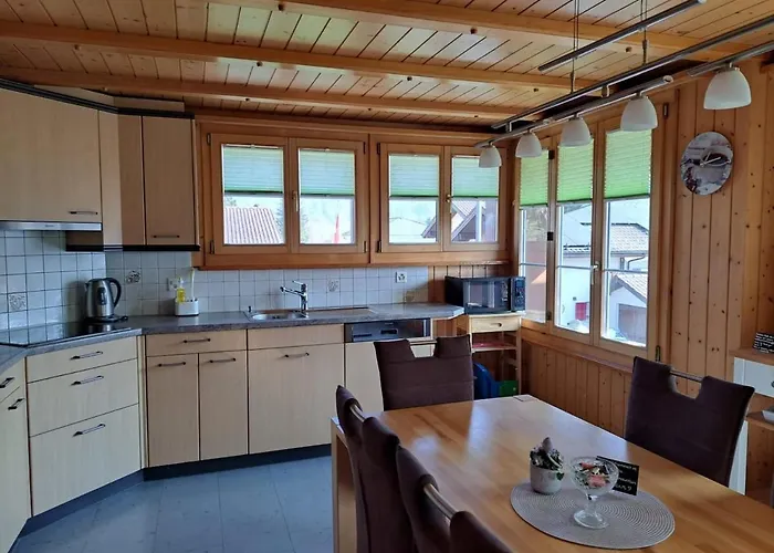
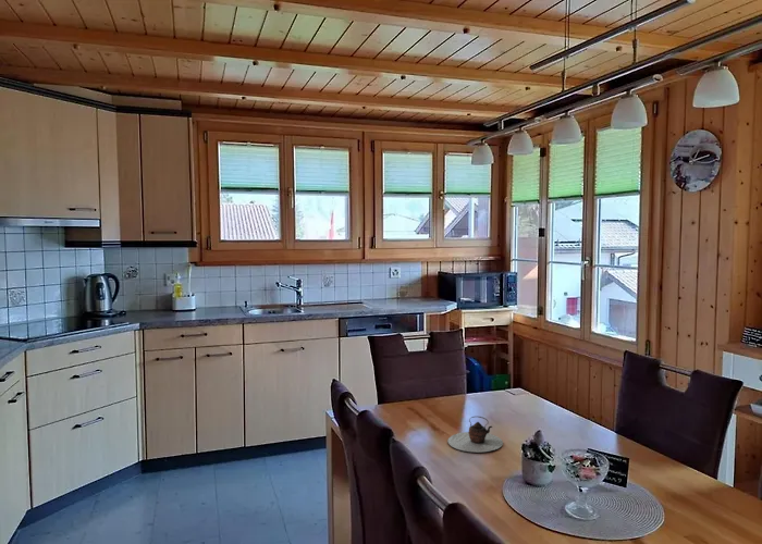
+ teapot [446,416,504,454]
